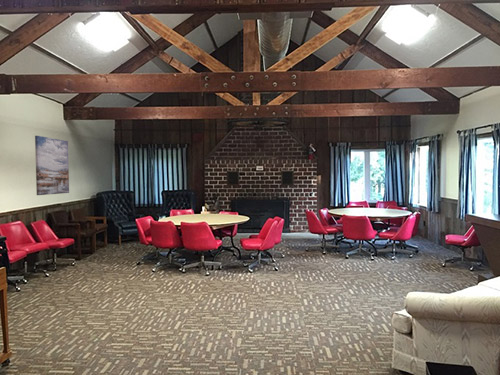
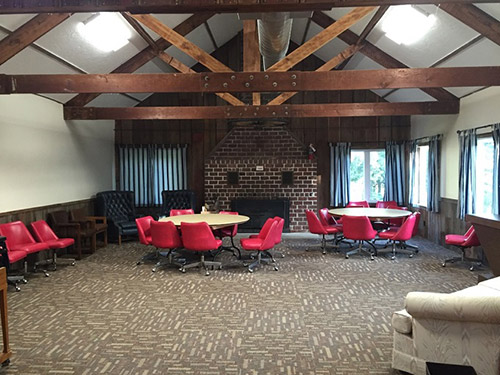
- wall art [34,135,70,196]
